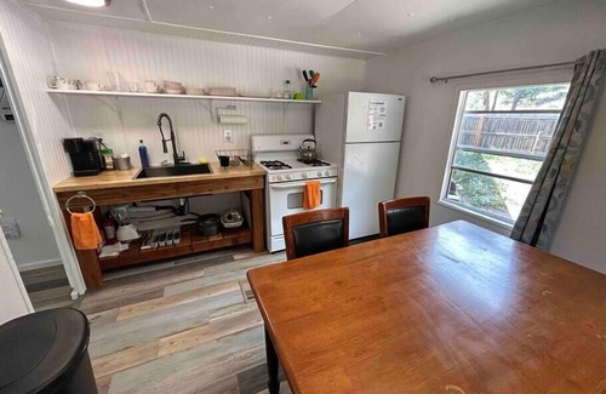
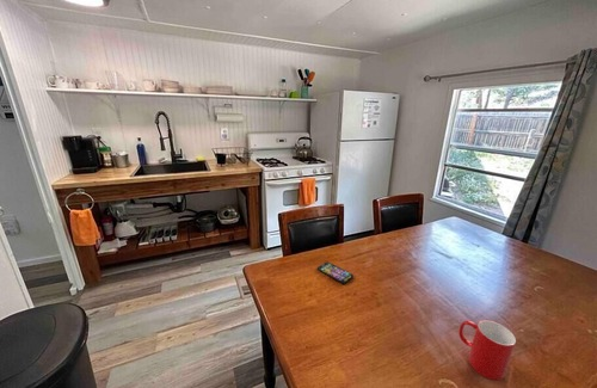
+ smartphone [316,260,355,285]
+ cup [457,319,518,382]
